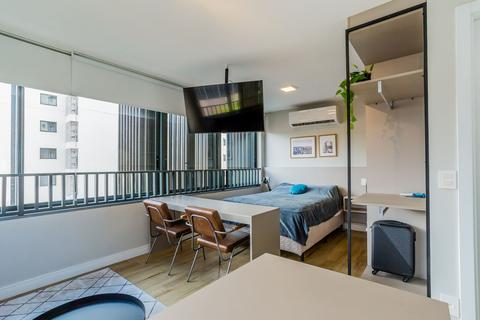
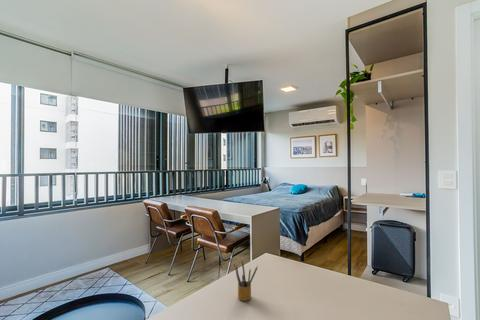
+ pencil box [233,260,259,302]
